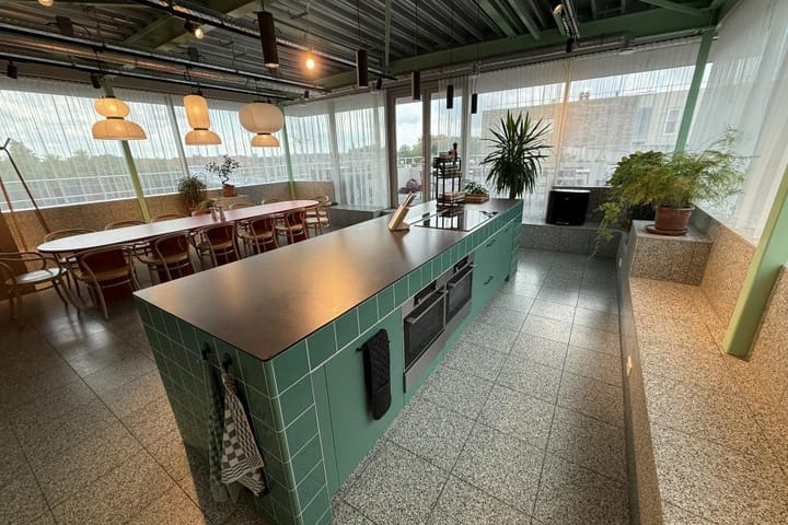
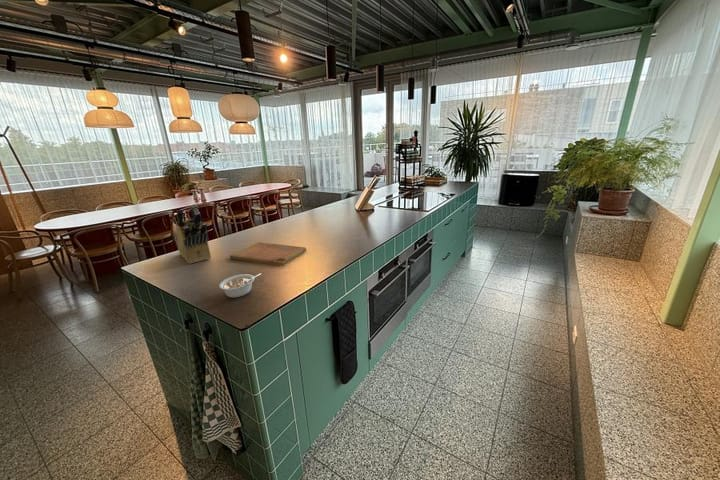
+ legume [218,272,262,299]
+ knife block [175,203,212,265]
+ cutting board [229,241,307,267]
